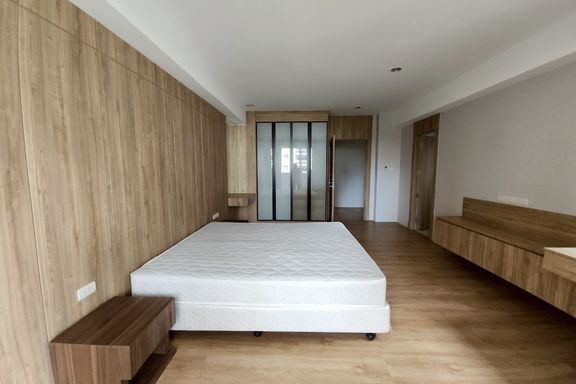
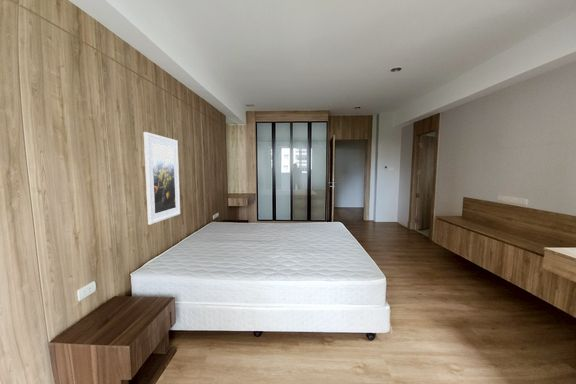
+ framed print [143,131,181,226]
